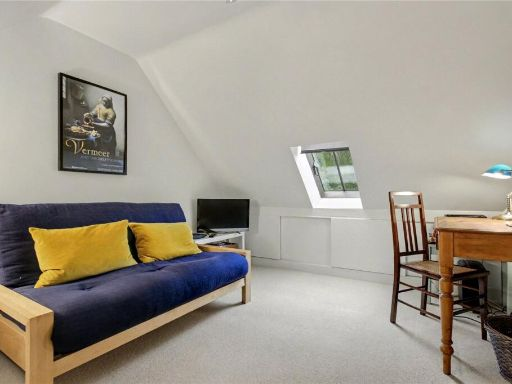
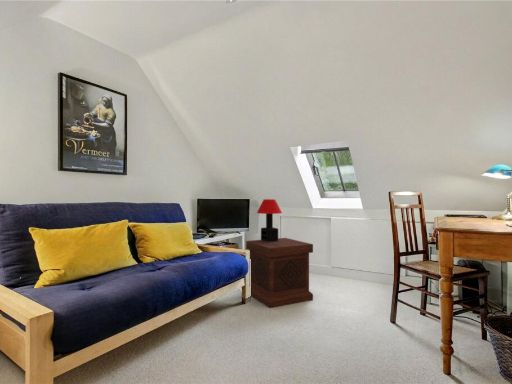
+ side table [245,237,314,309]
+ table lamp [256,198,283,242]
